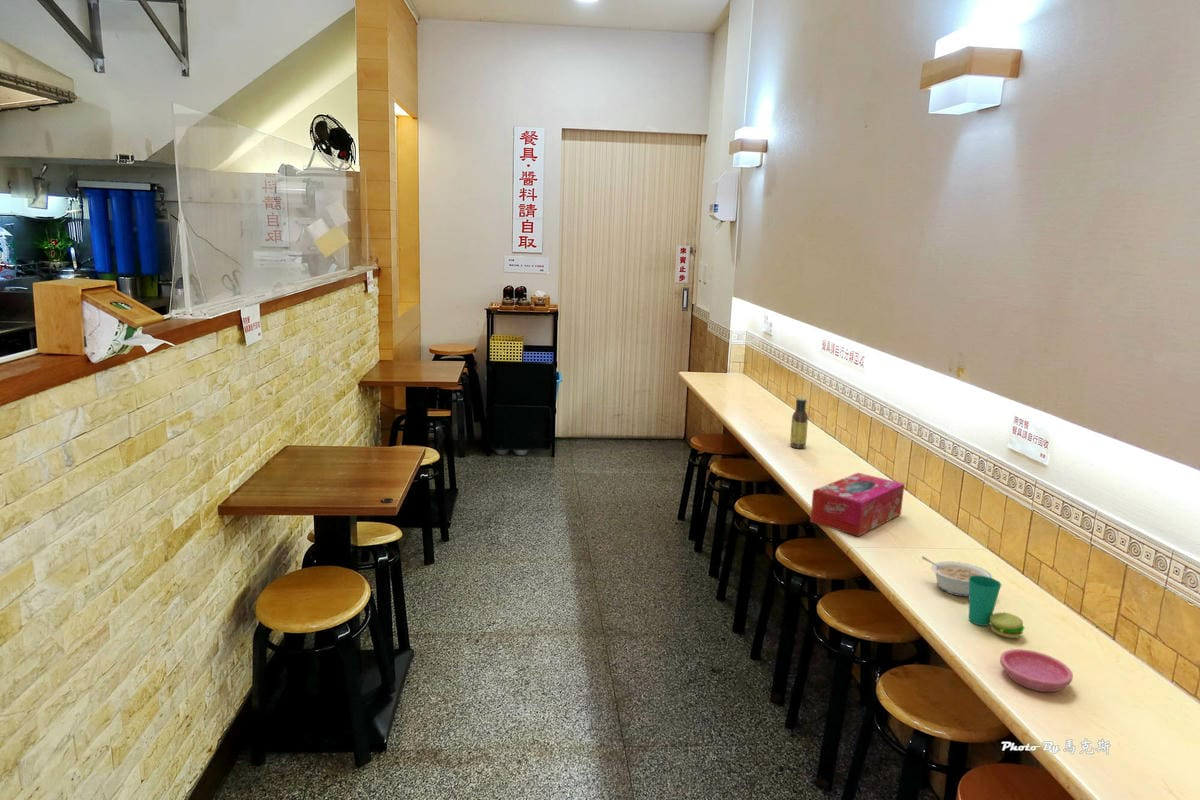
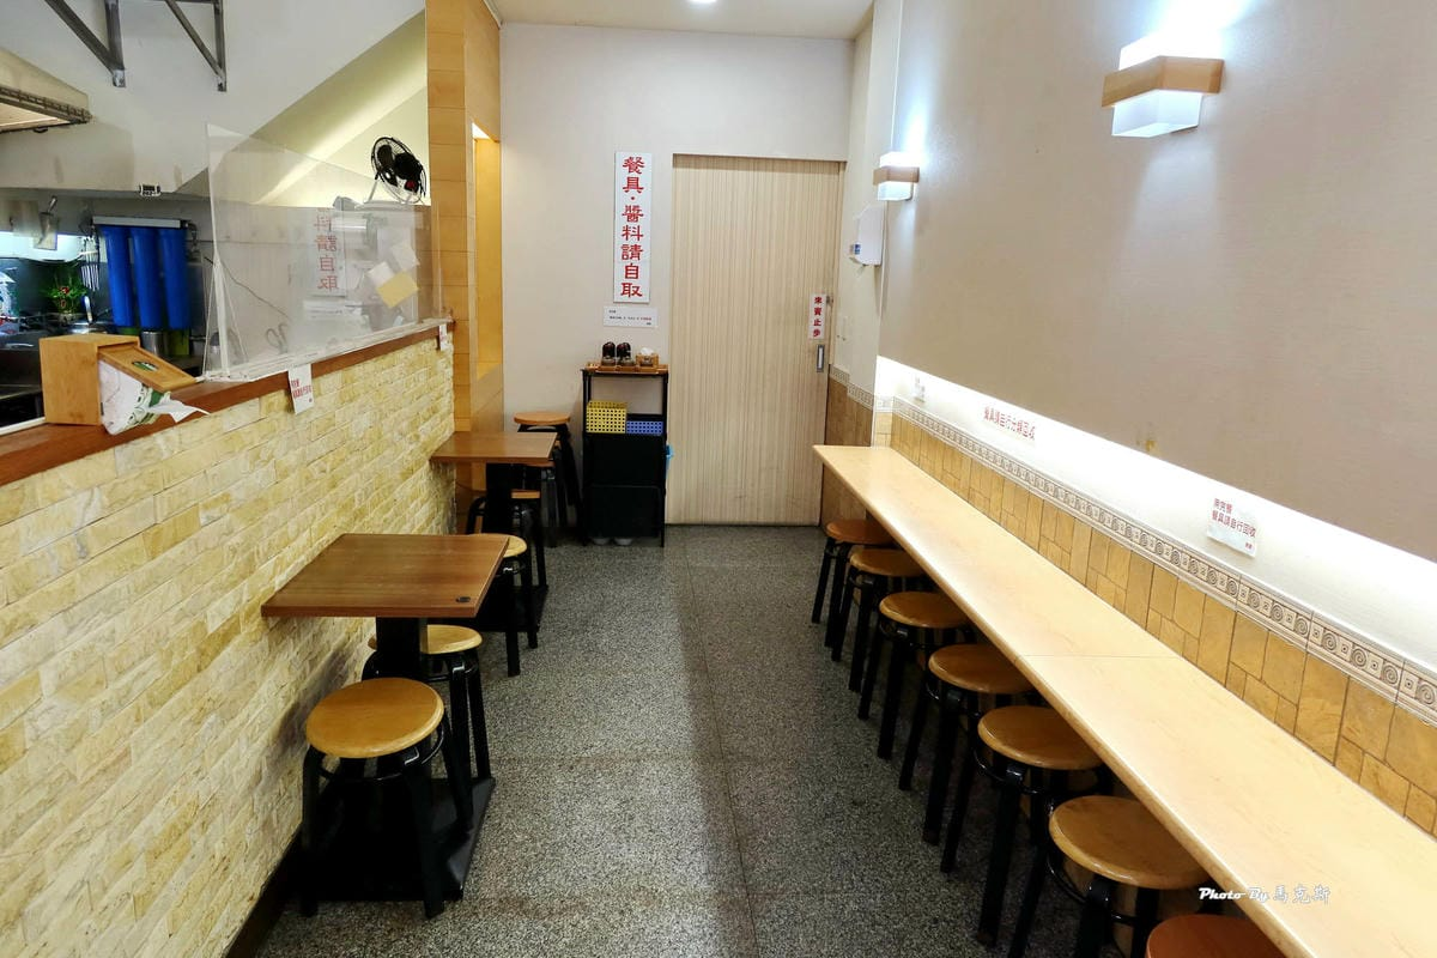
- saucer [999,648,1074,693]
- sauce bottle [789,397,809,449]
- tissue box [809,472,905,537]
- legume [921,556,993,598]
- cup [968,575,1026,639]
